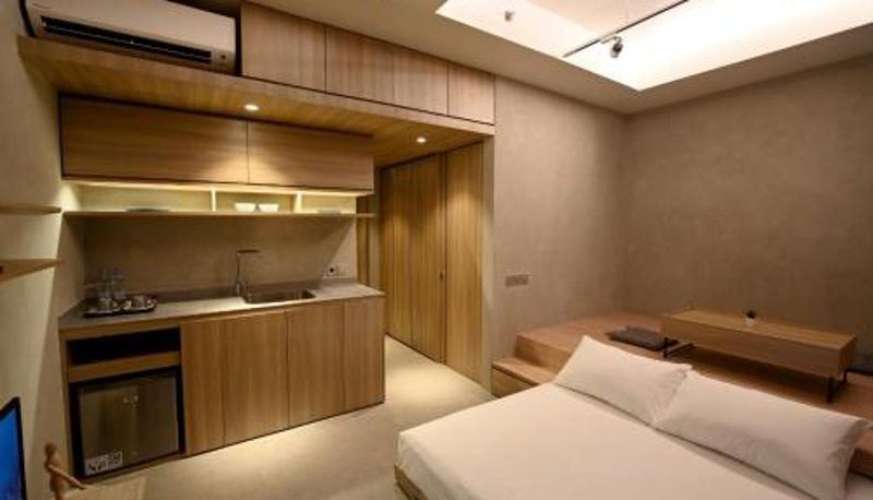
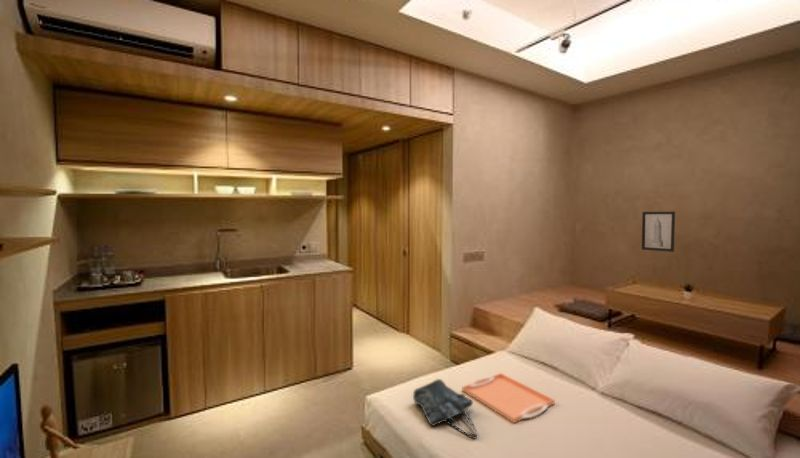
+ serving tray [461,372,556,424]
+ wall art [641,211,676,253]
+ tote bag [412,378,478,440]
